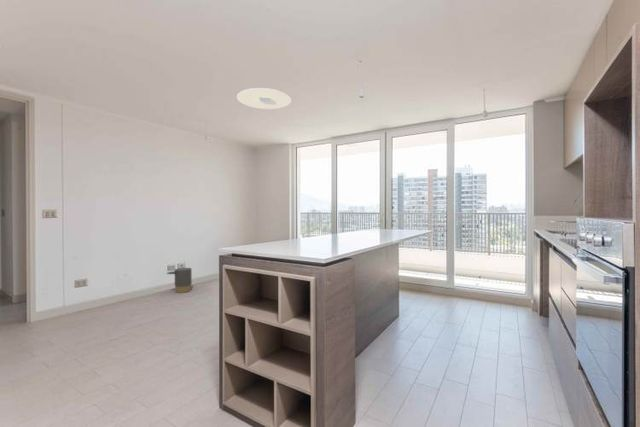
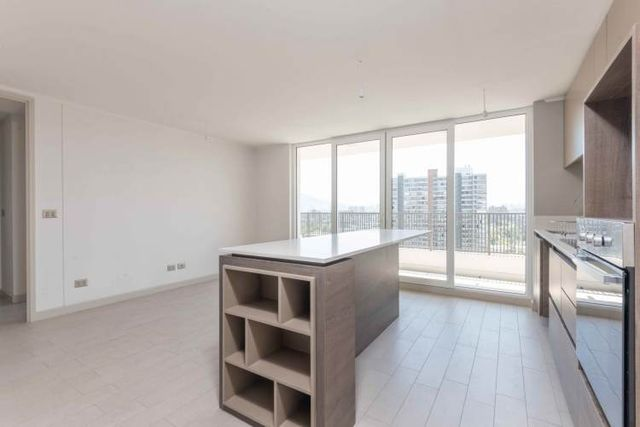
- trash can [166,267,193,294]
- ceiling light [236,87,292,110]
